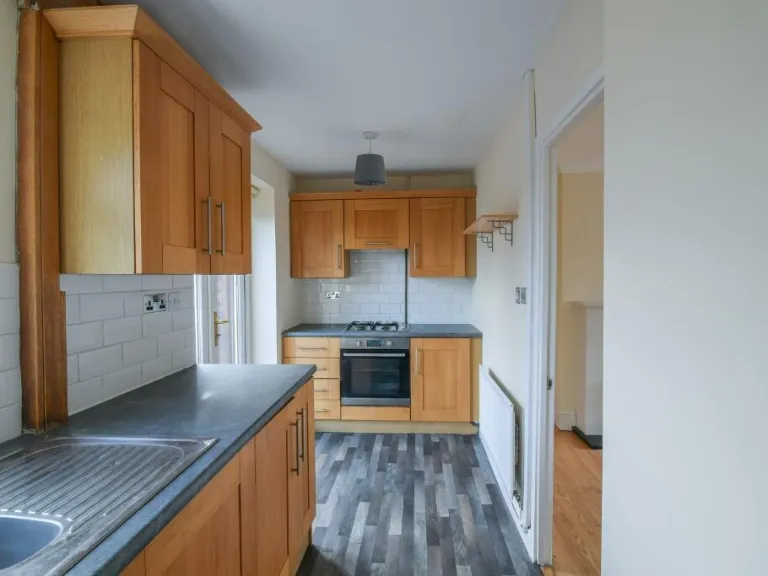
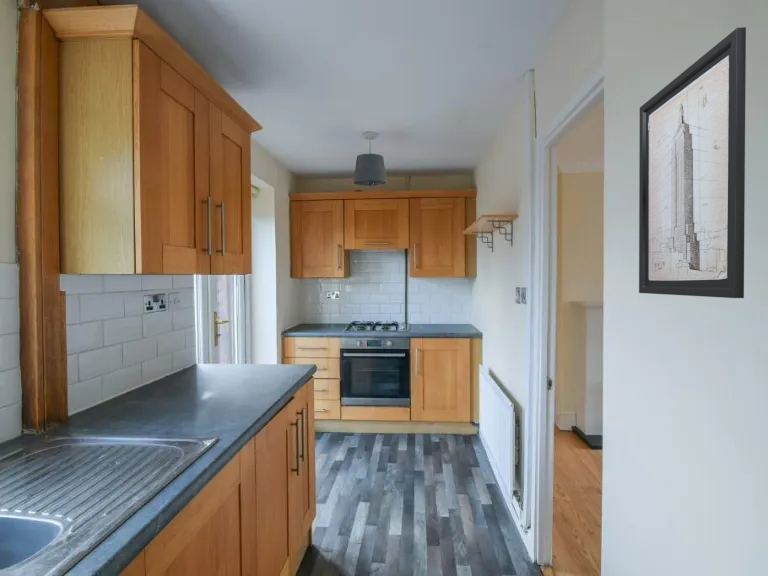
+ wall art [638,26,747,299]
